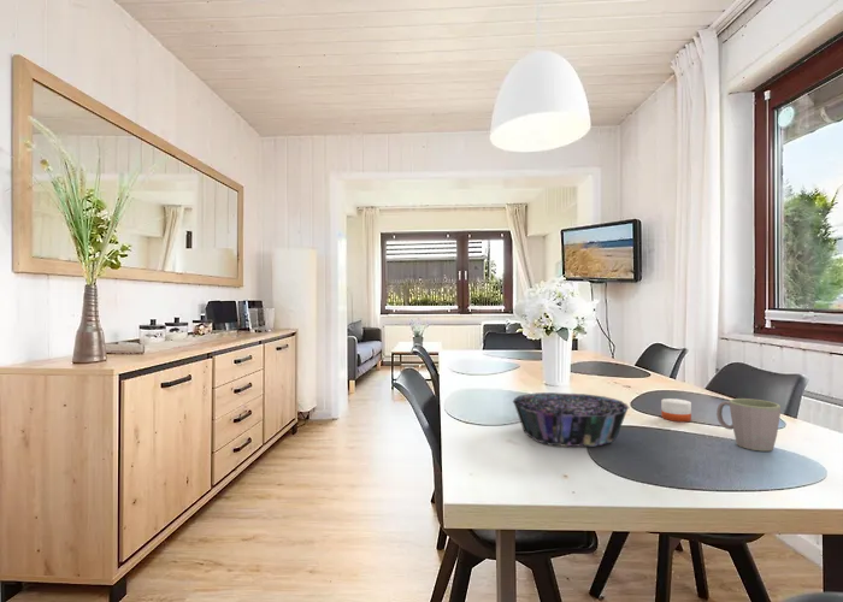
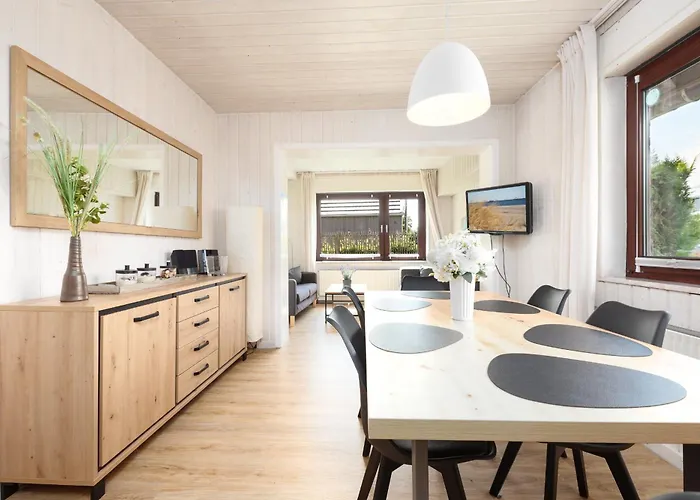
- mug [715,397,782,453]
- candle [660,397,692,423]
- decorative bowl [512,391,630,448]
